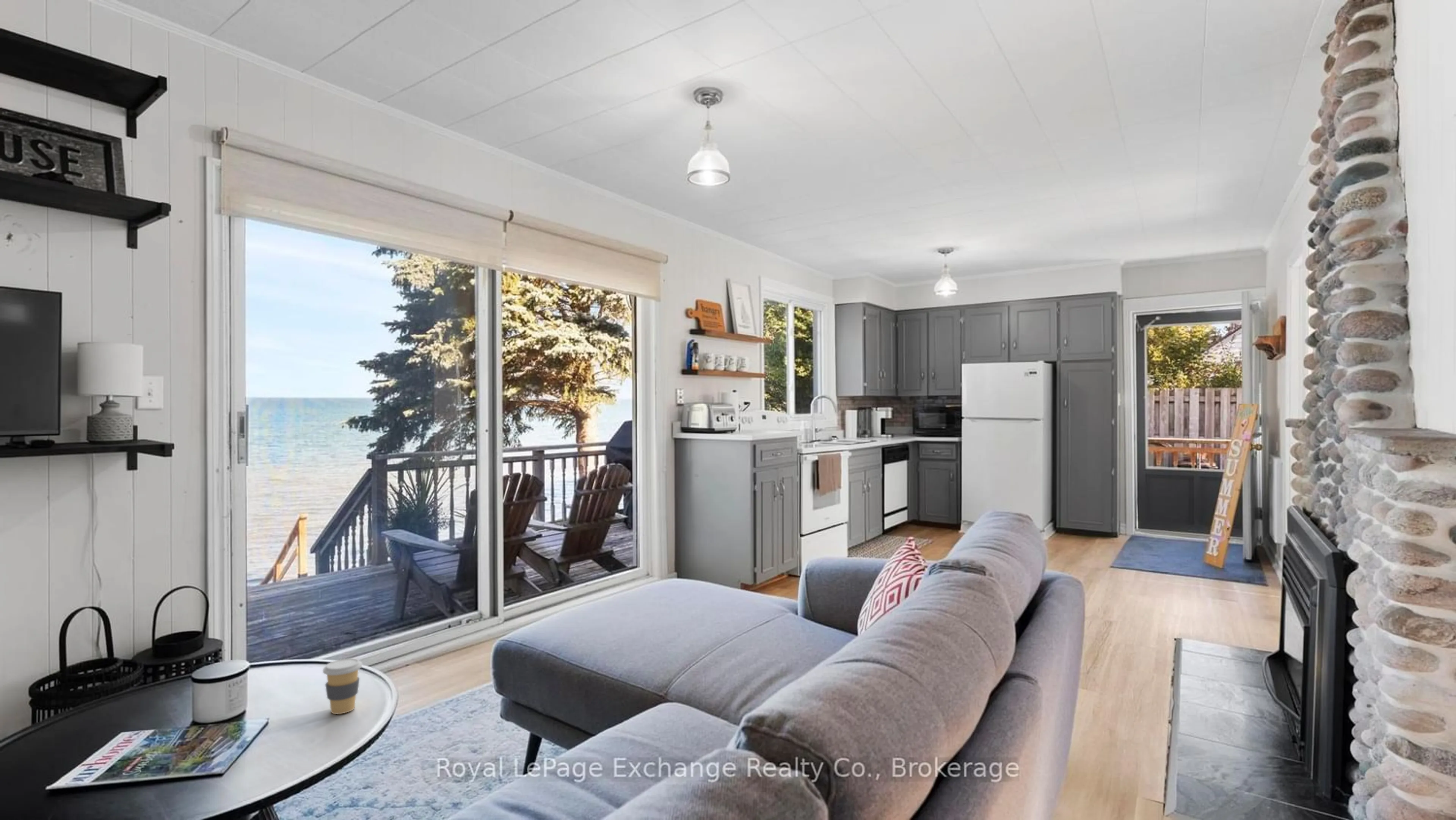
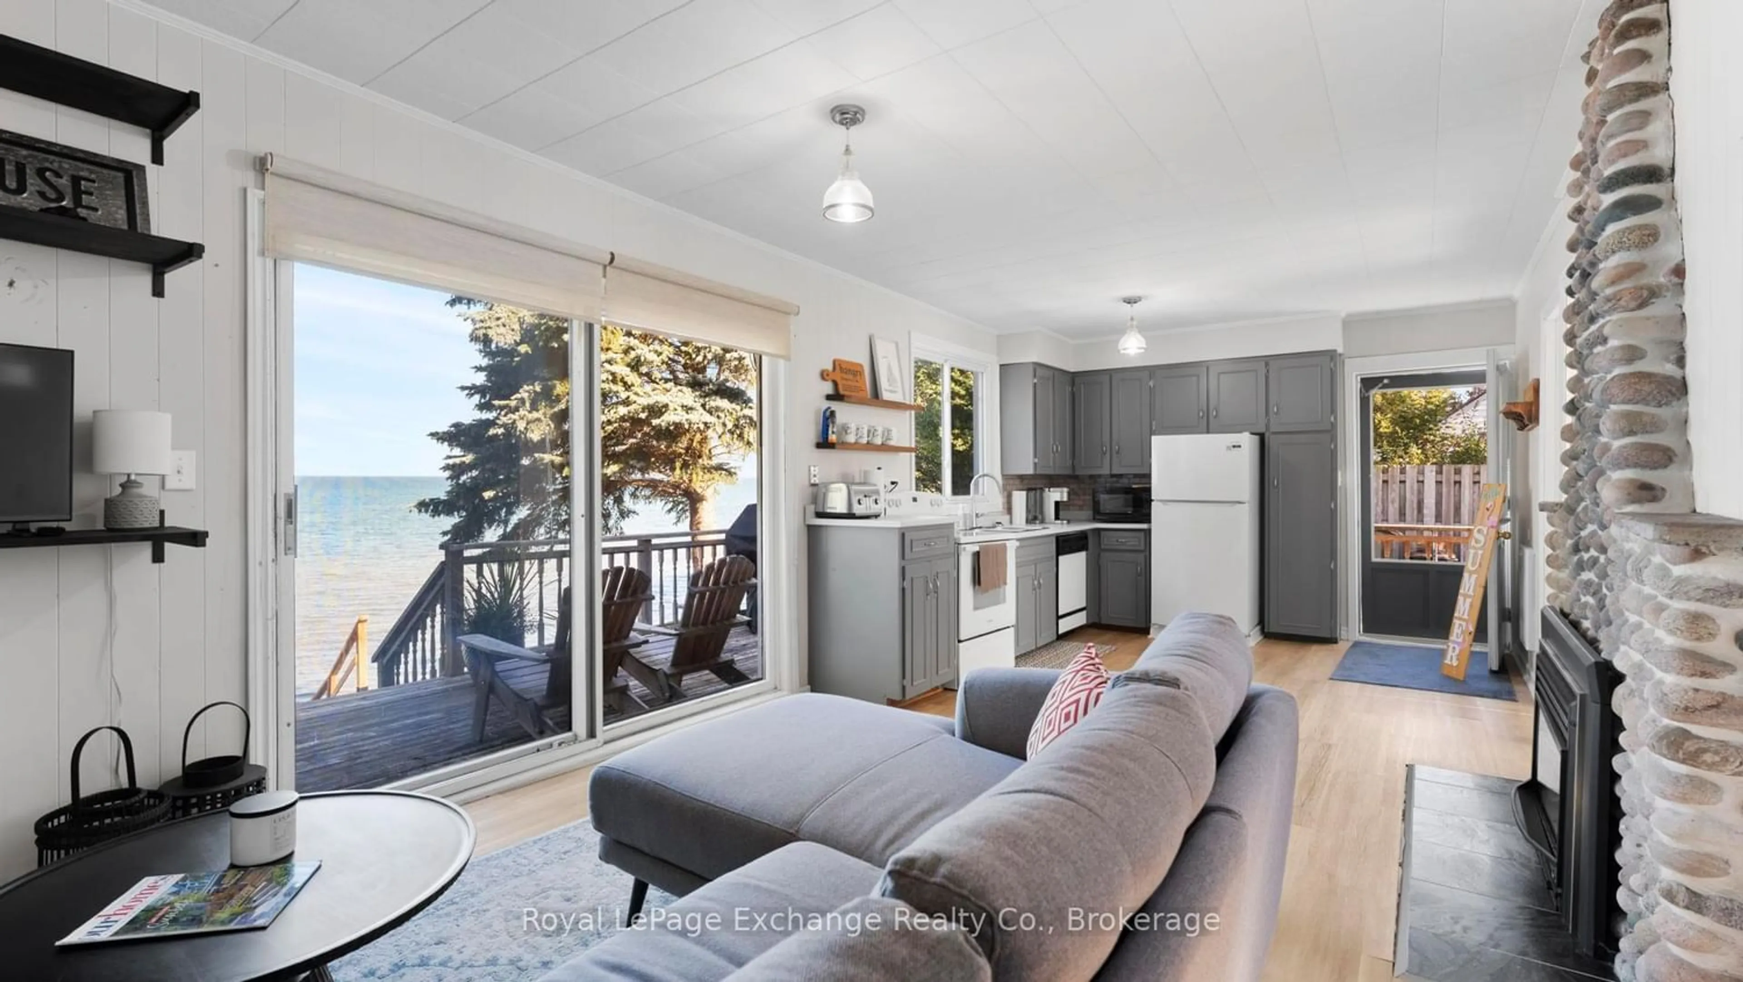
- coffee cup [322,658,362,715]
